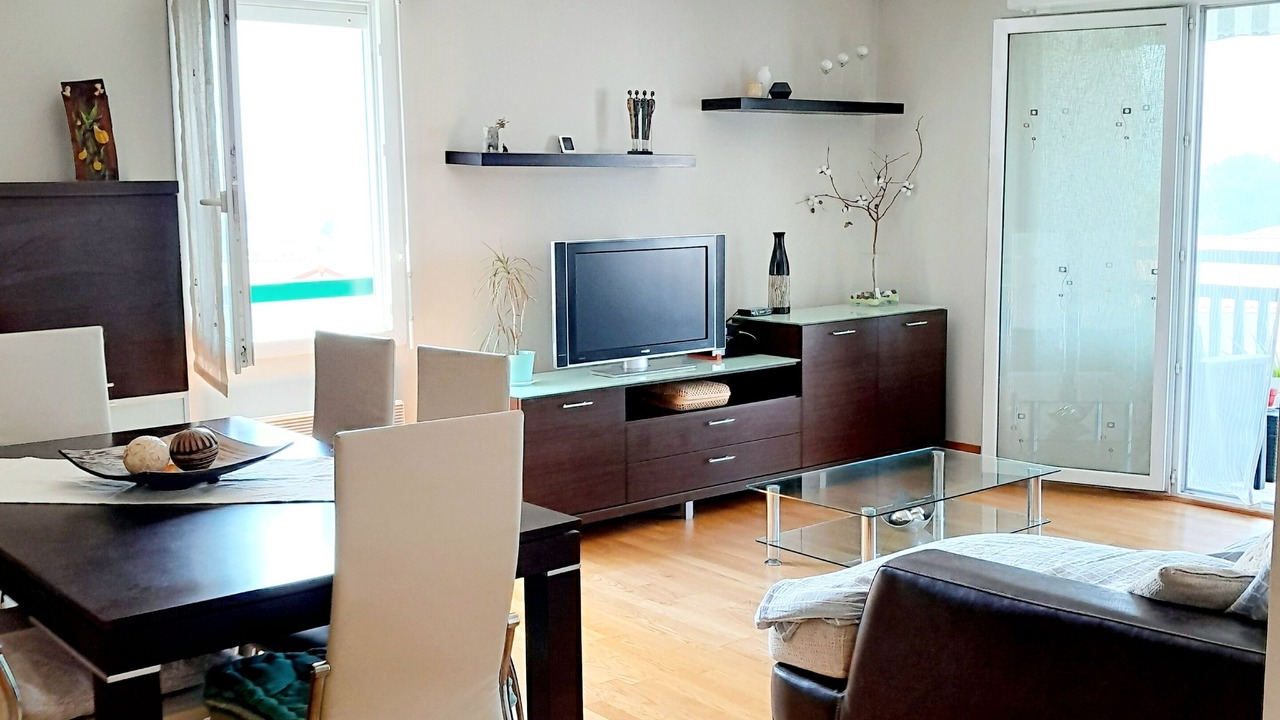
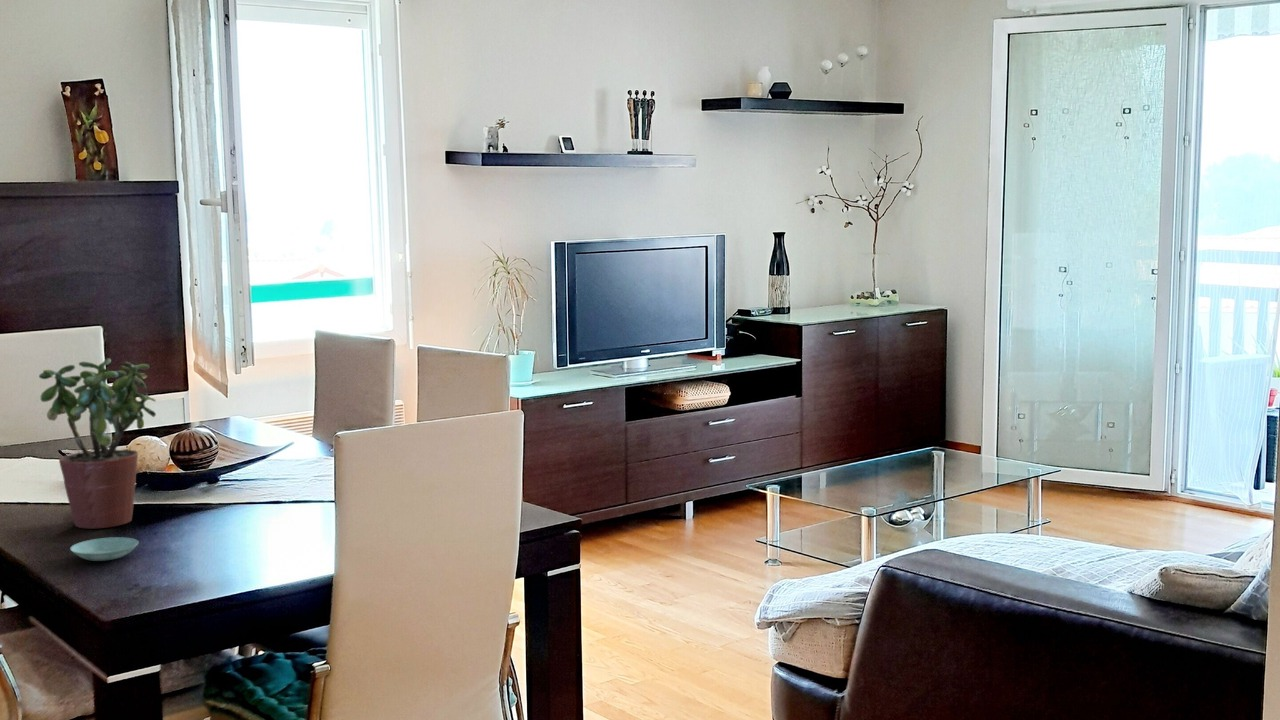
+ saucer [69,536,140,562]
+ potted plant [38,357,157,529]
